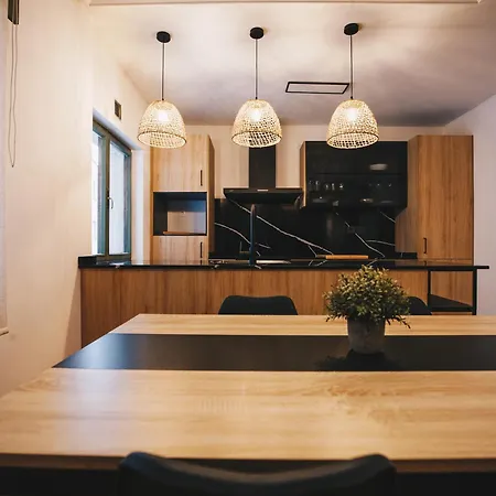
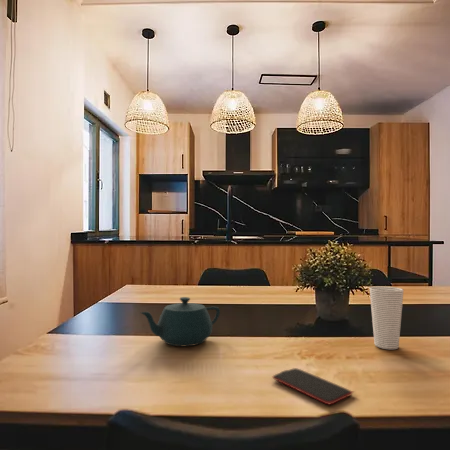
+ teapot [140,296,221,347]
+ cup [369,285,405,350]
+ smartphone [271,367,356,406]
